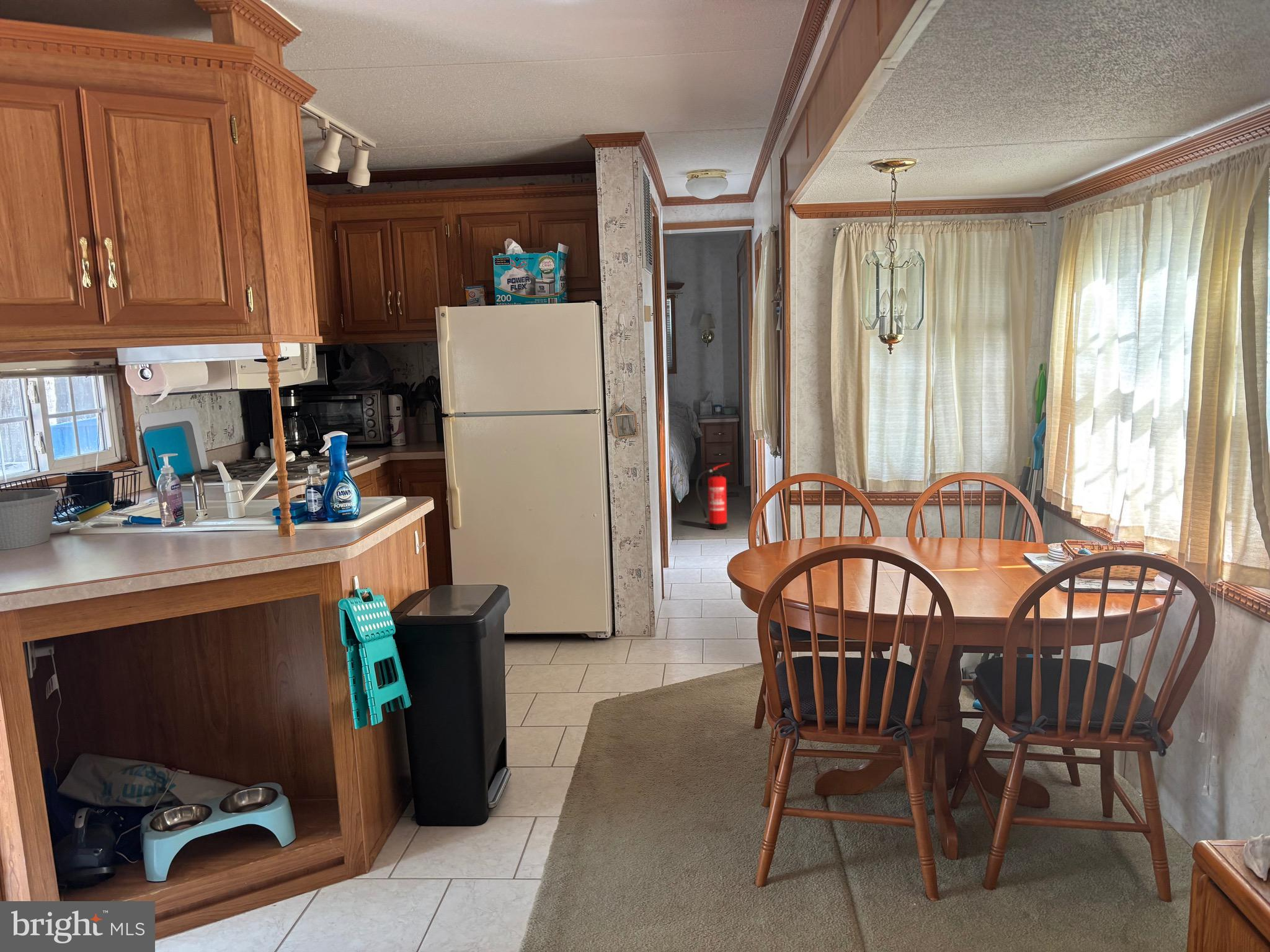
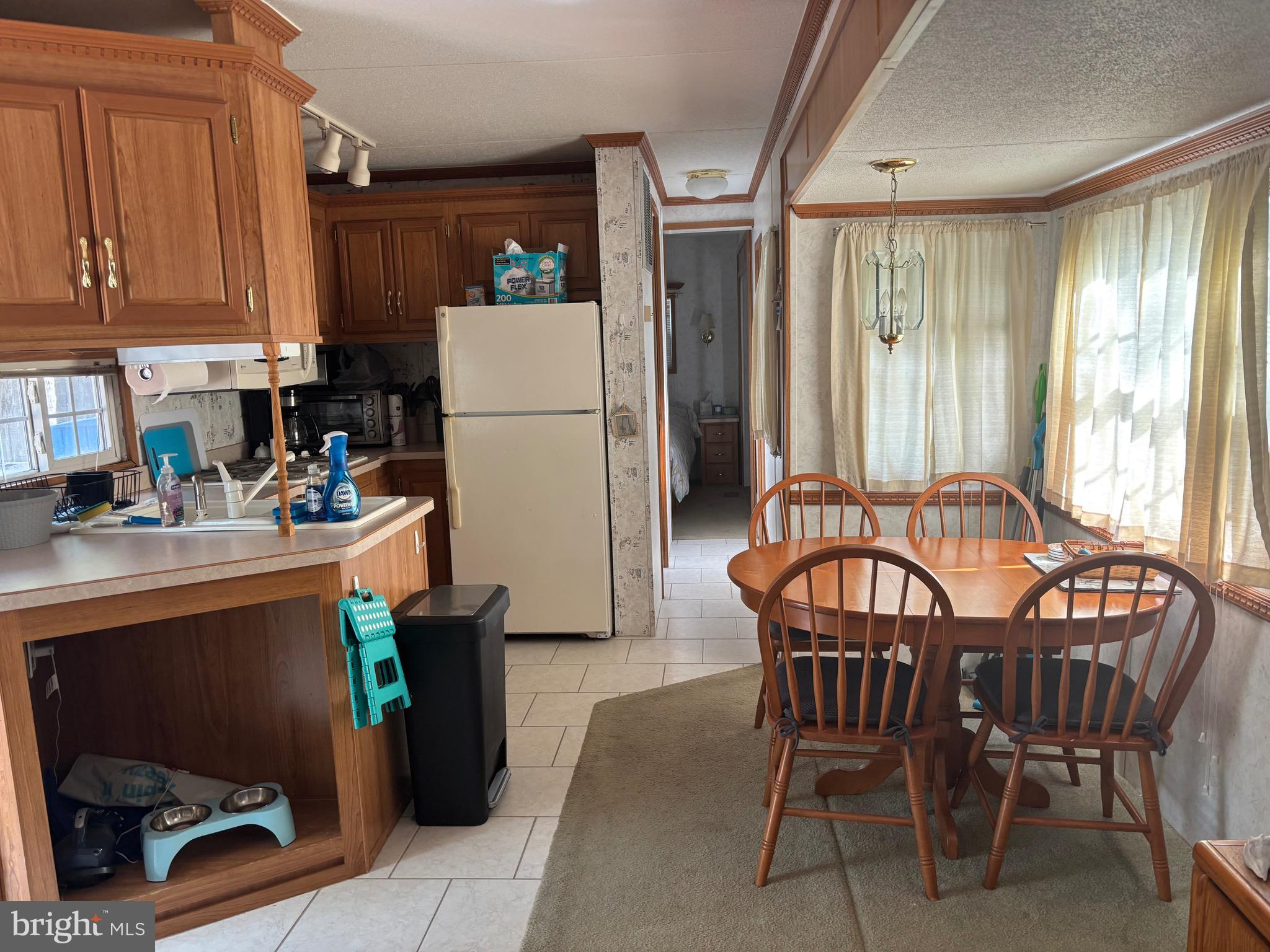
- fire extinguisher [695,462,730,531]
